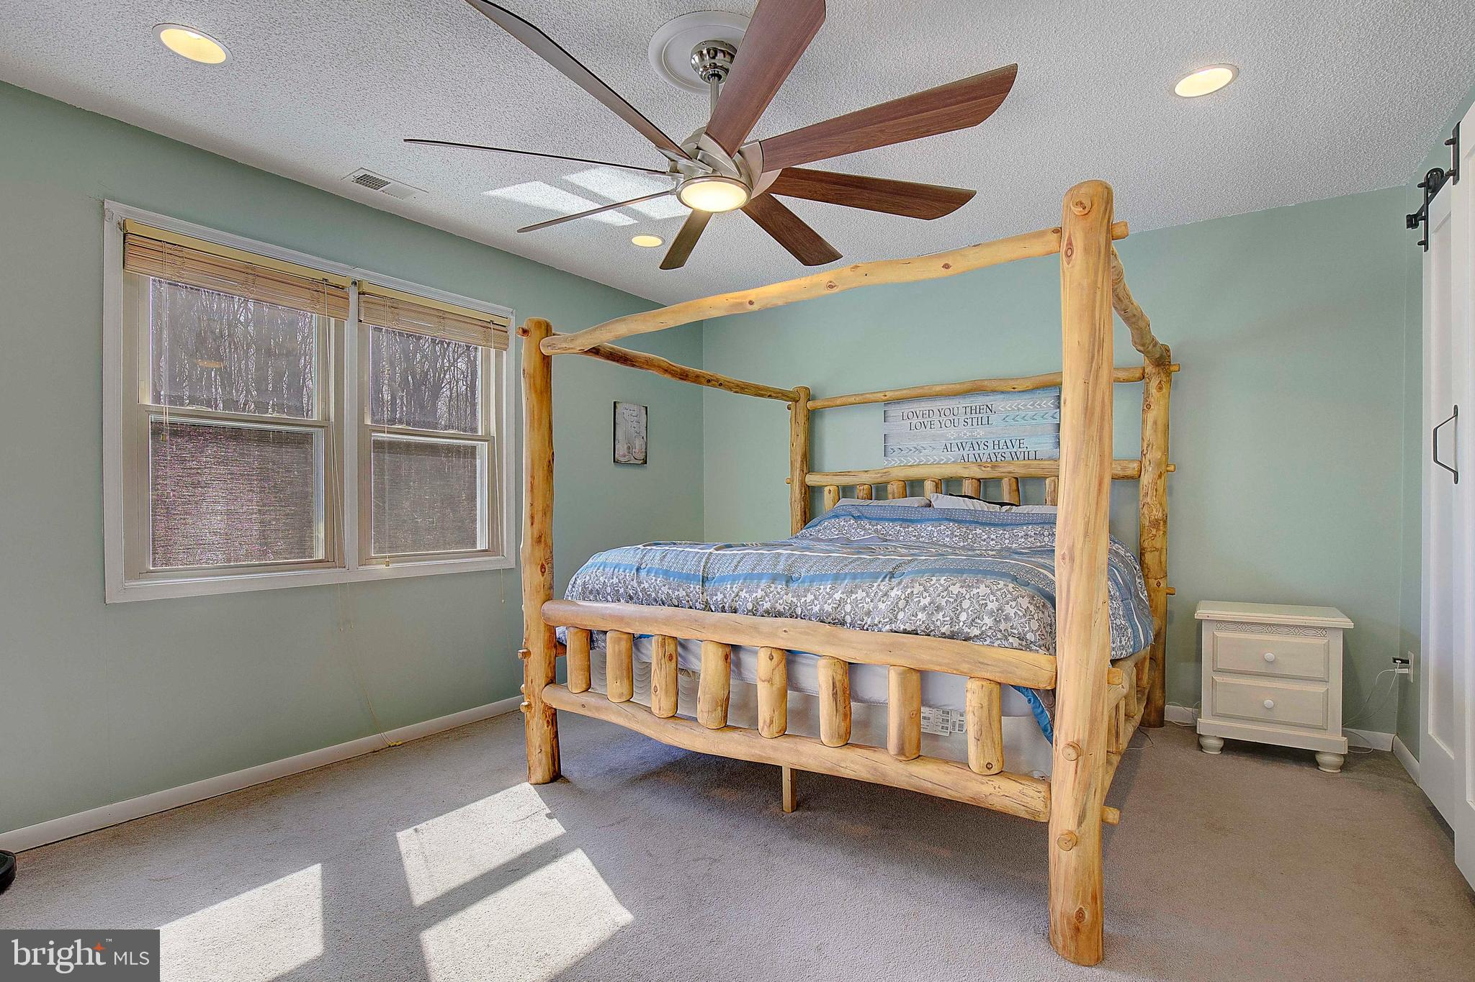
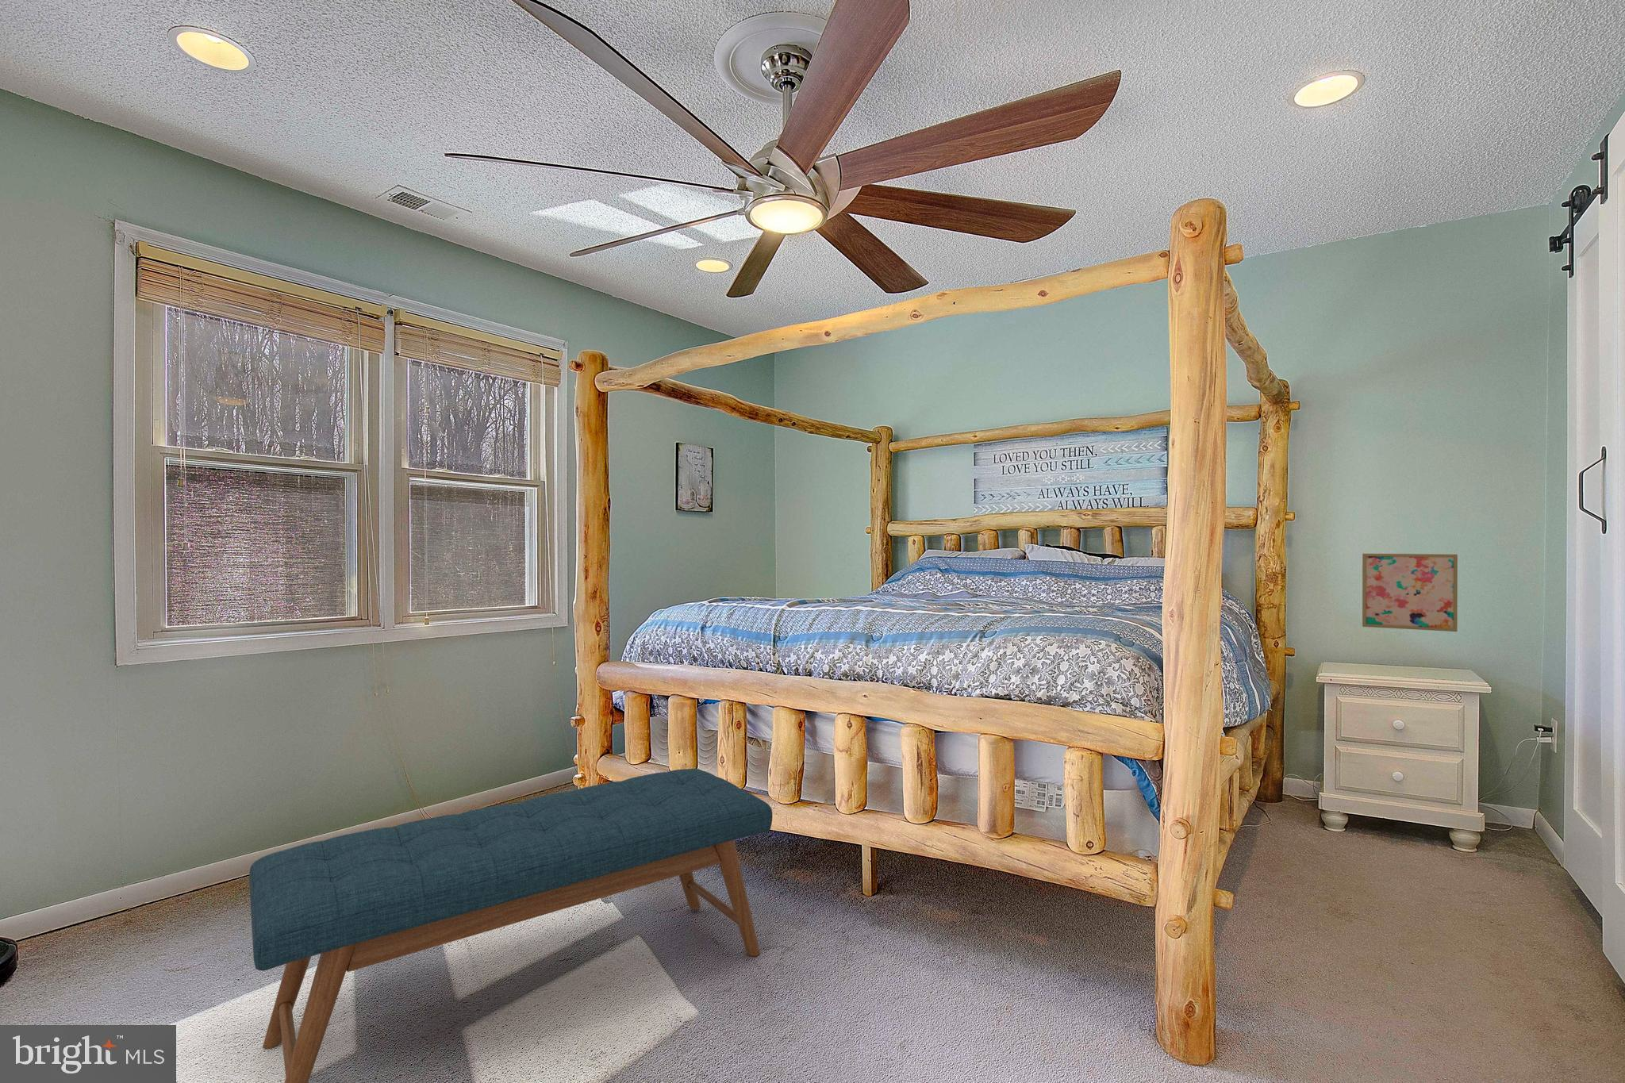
+ wall art [1362,554,1458,632]
+ bench [249,768,773,1083]
